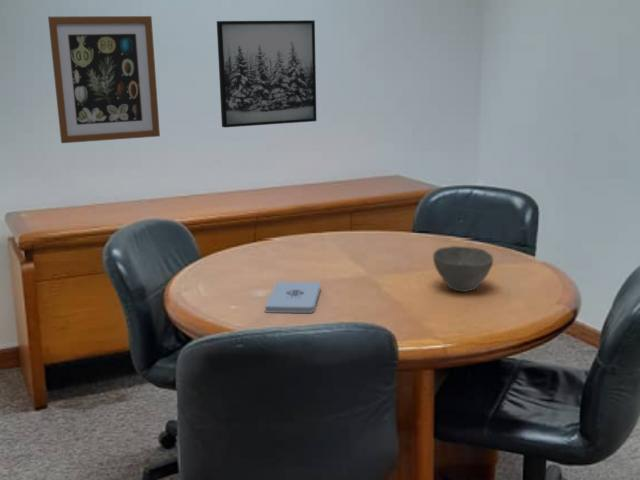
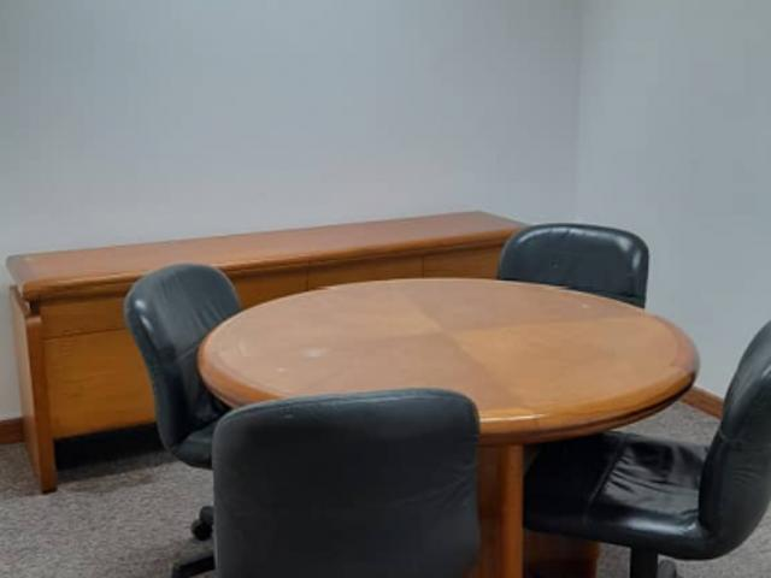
- notepad [264,281,322,314]
- wall art [47,15,161,144]
- wall art [216,19,318,129]
- bowl [432,245,494,293]
